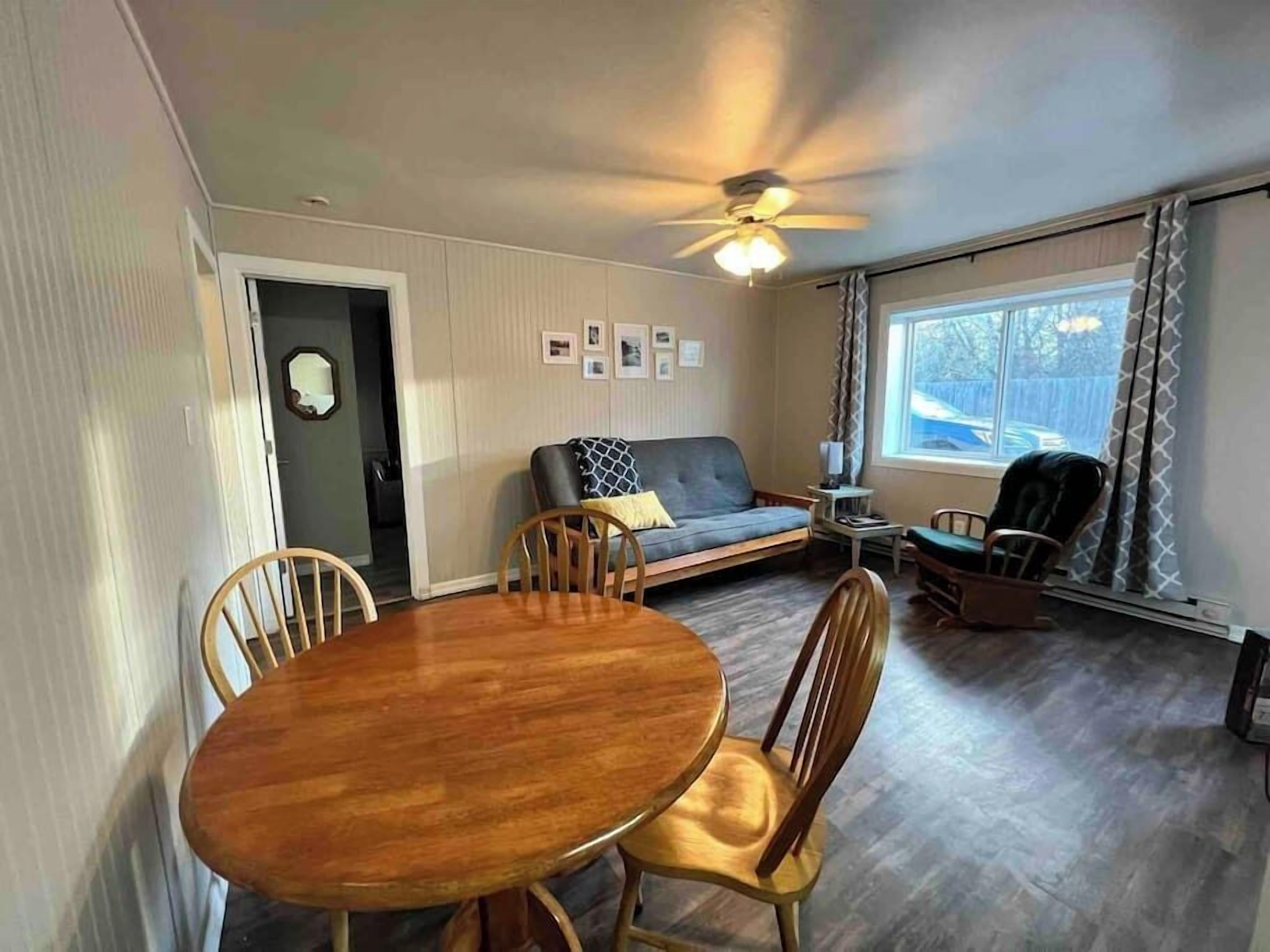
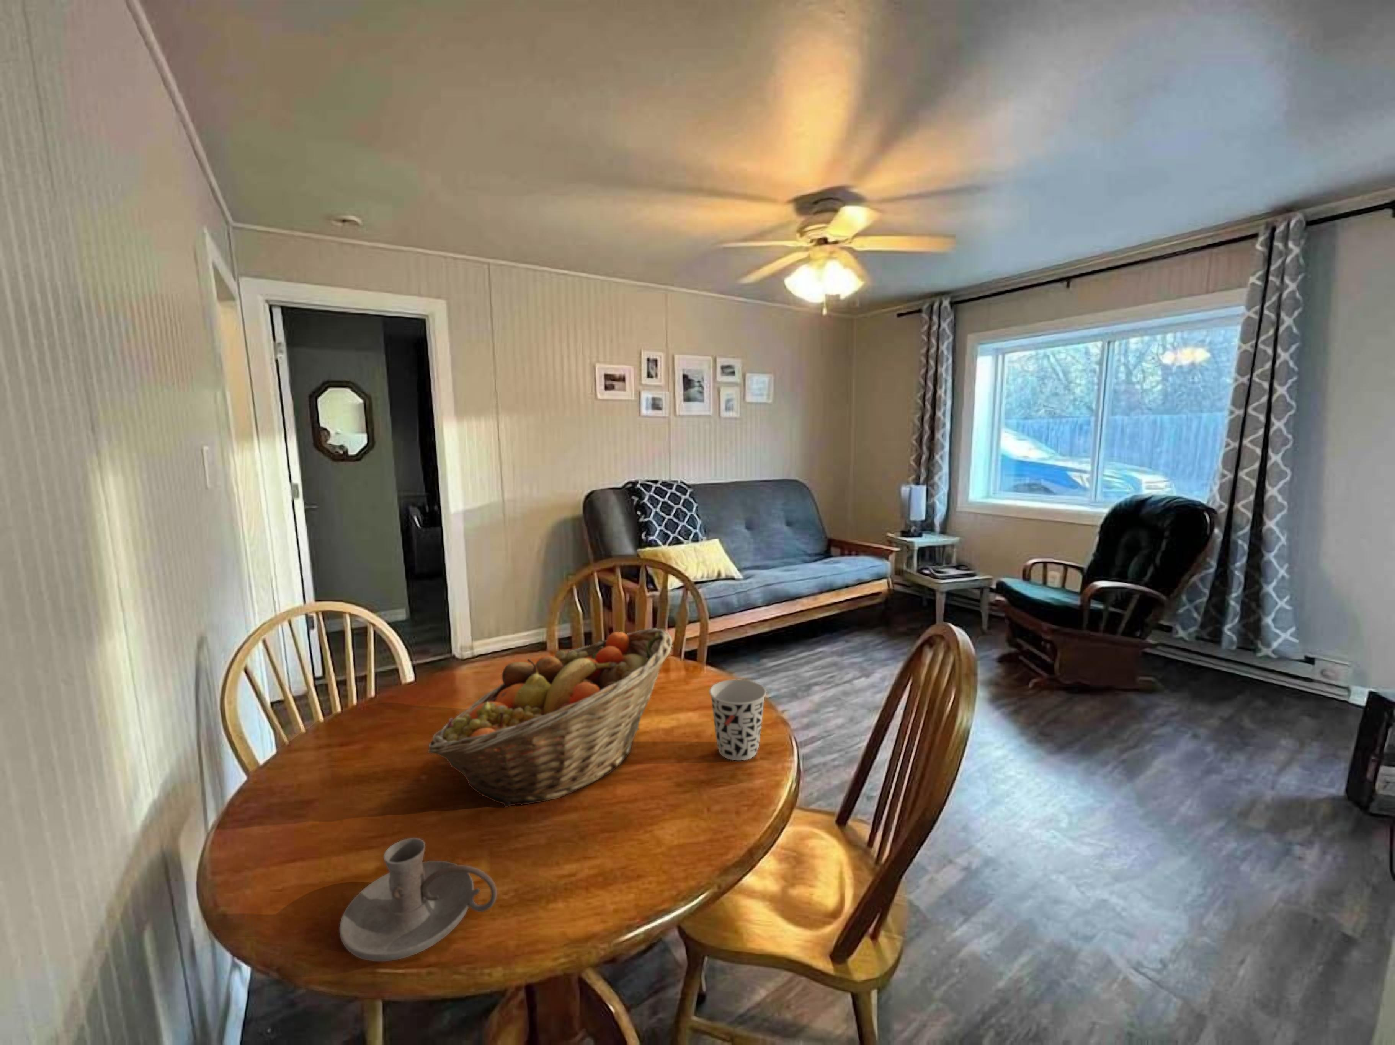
+ candle holder [338,838,498,962]
+ cup [708,679,767,761]
+ fruit basket [427,628,673,808]
